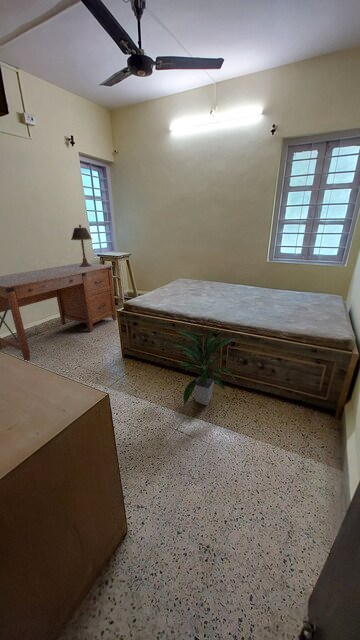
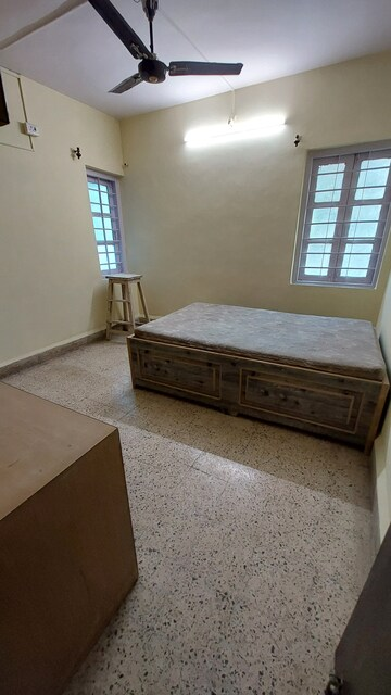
- desk [0,262,118,362]
- indoor plant [173,328,236,406]
- table lamp [70,224,93,267]
